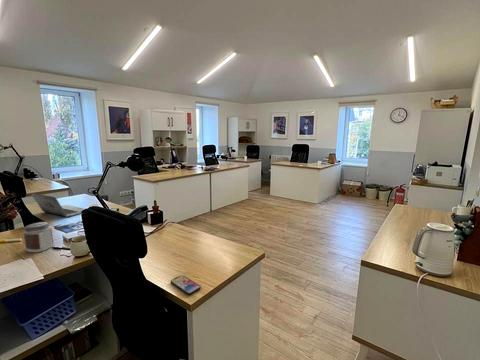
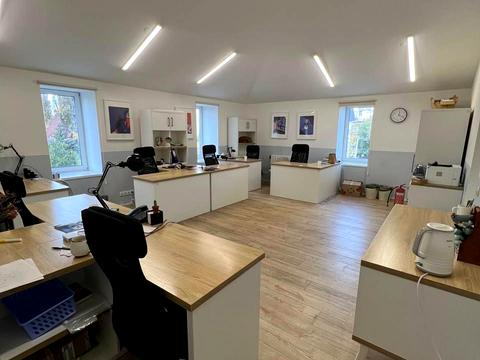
- laptop [30,192,85,218]
- jar [22,221,55,253]
- smartphone [170,274,202,296]
